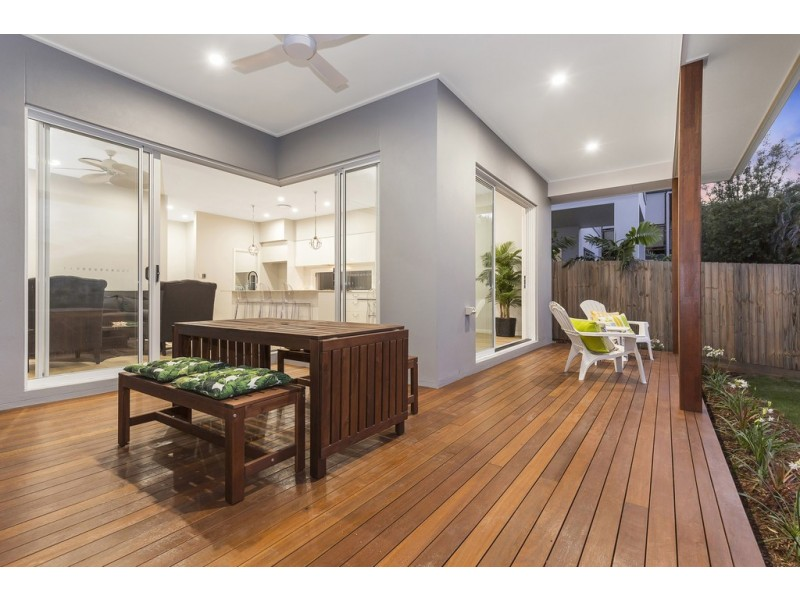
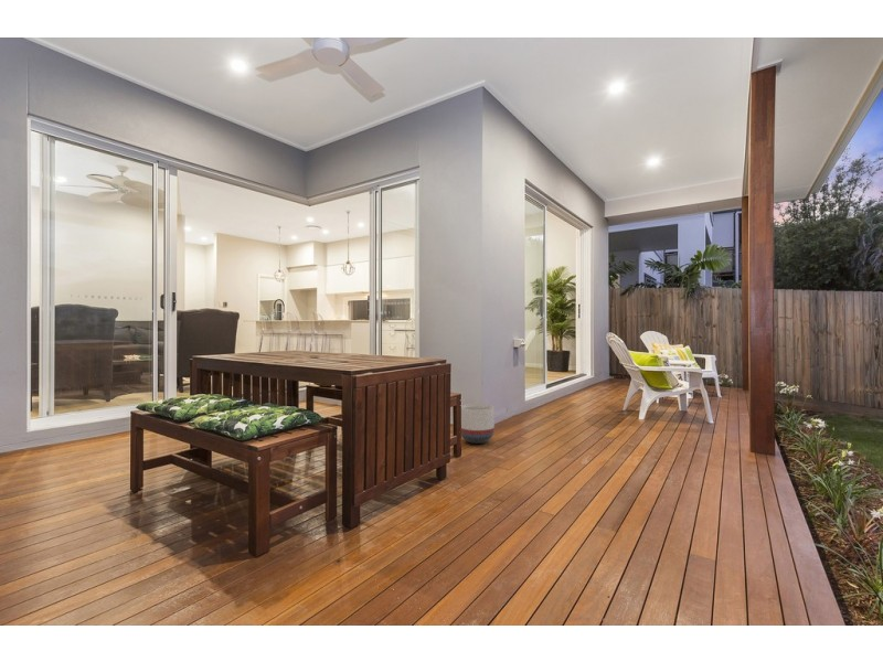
+ planter [460,403,496,445]
